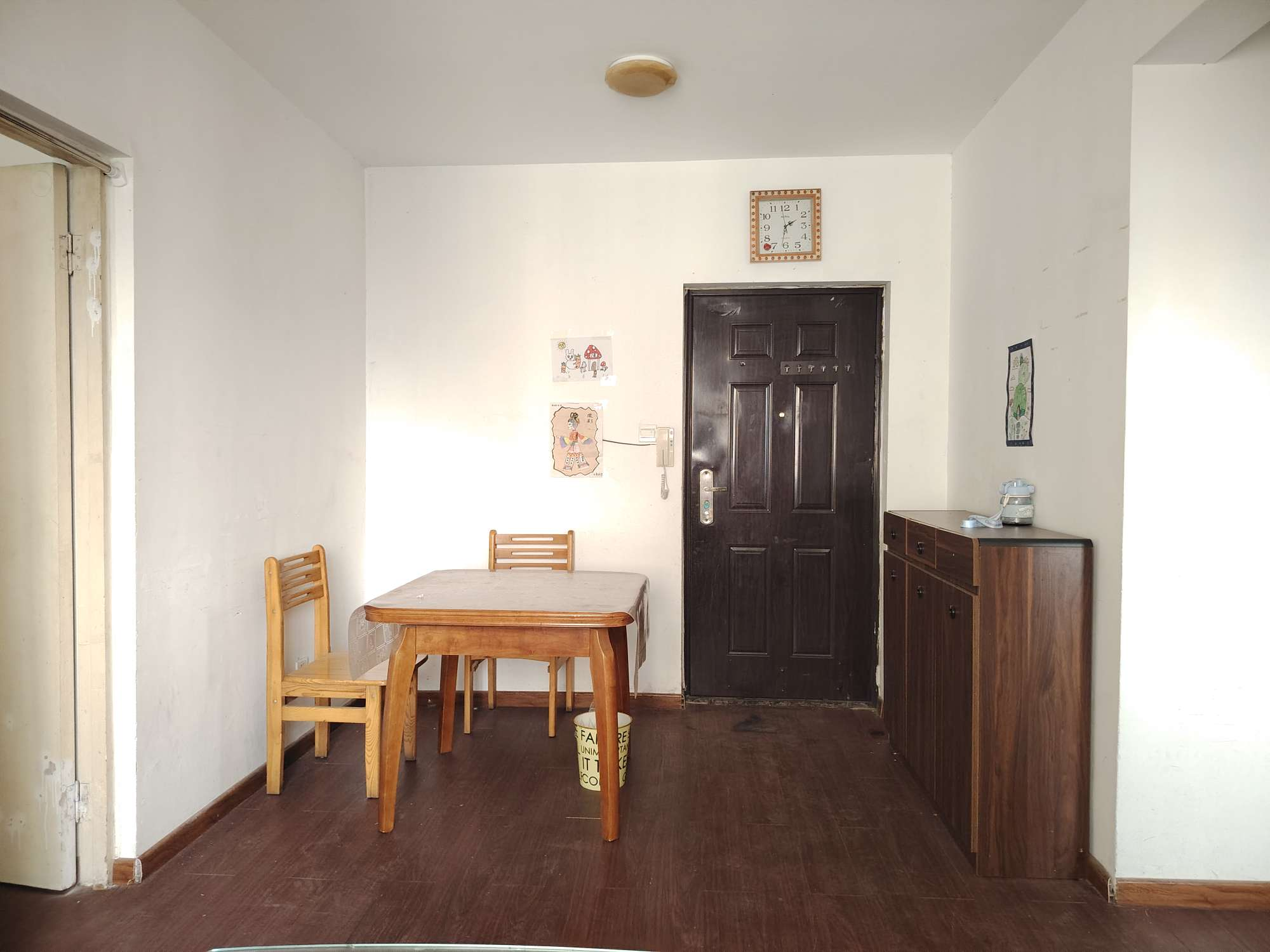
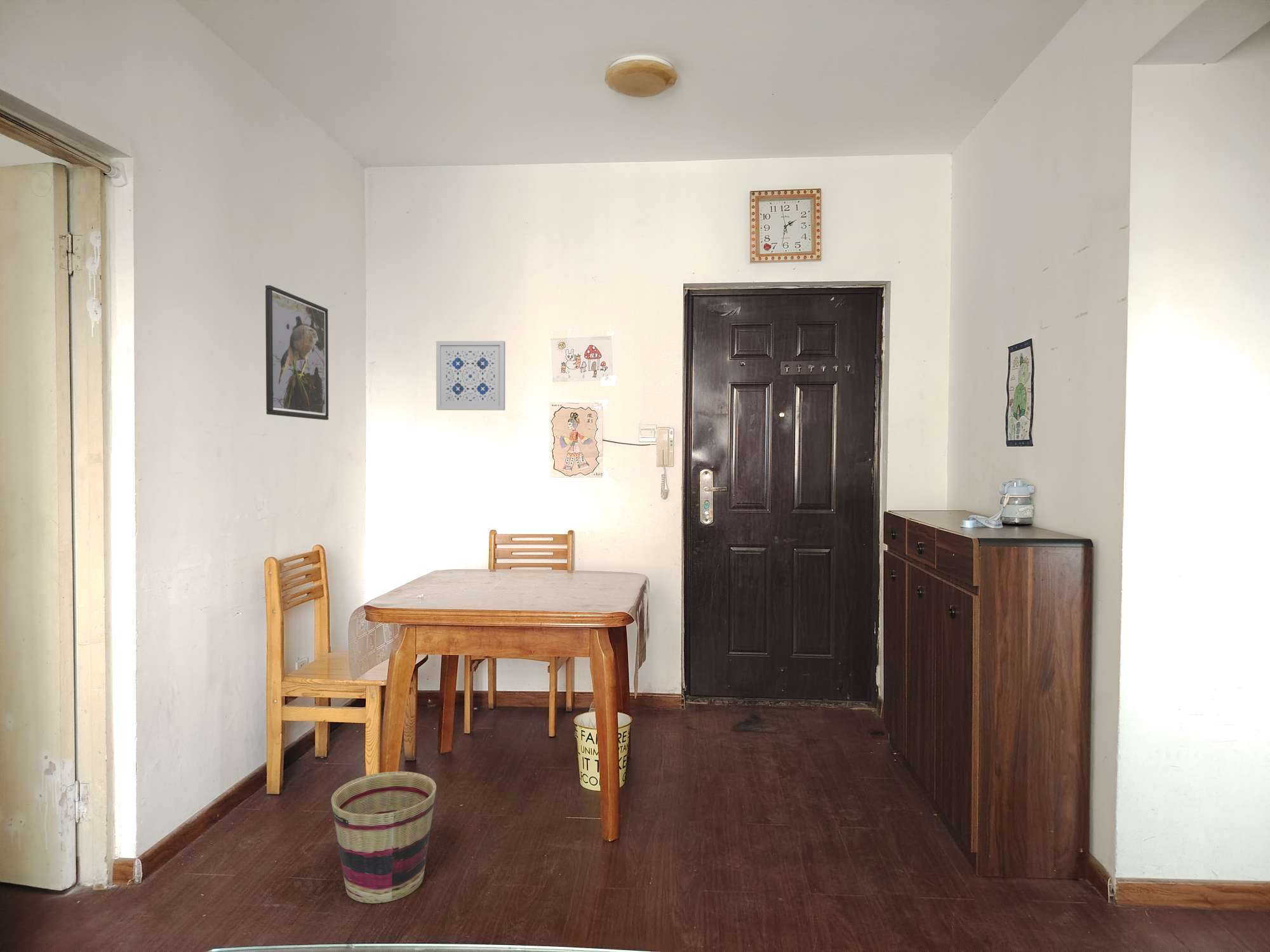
+ wall art [436,340,506,411]
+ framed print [265,284,329,421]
+ basket [331,771,437,904]
